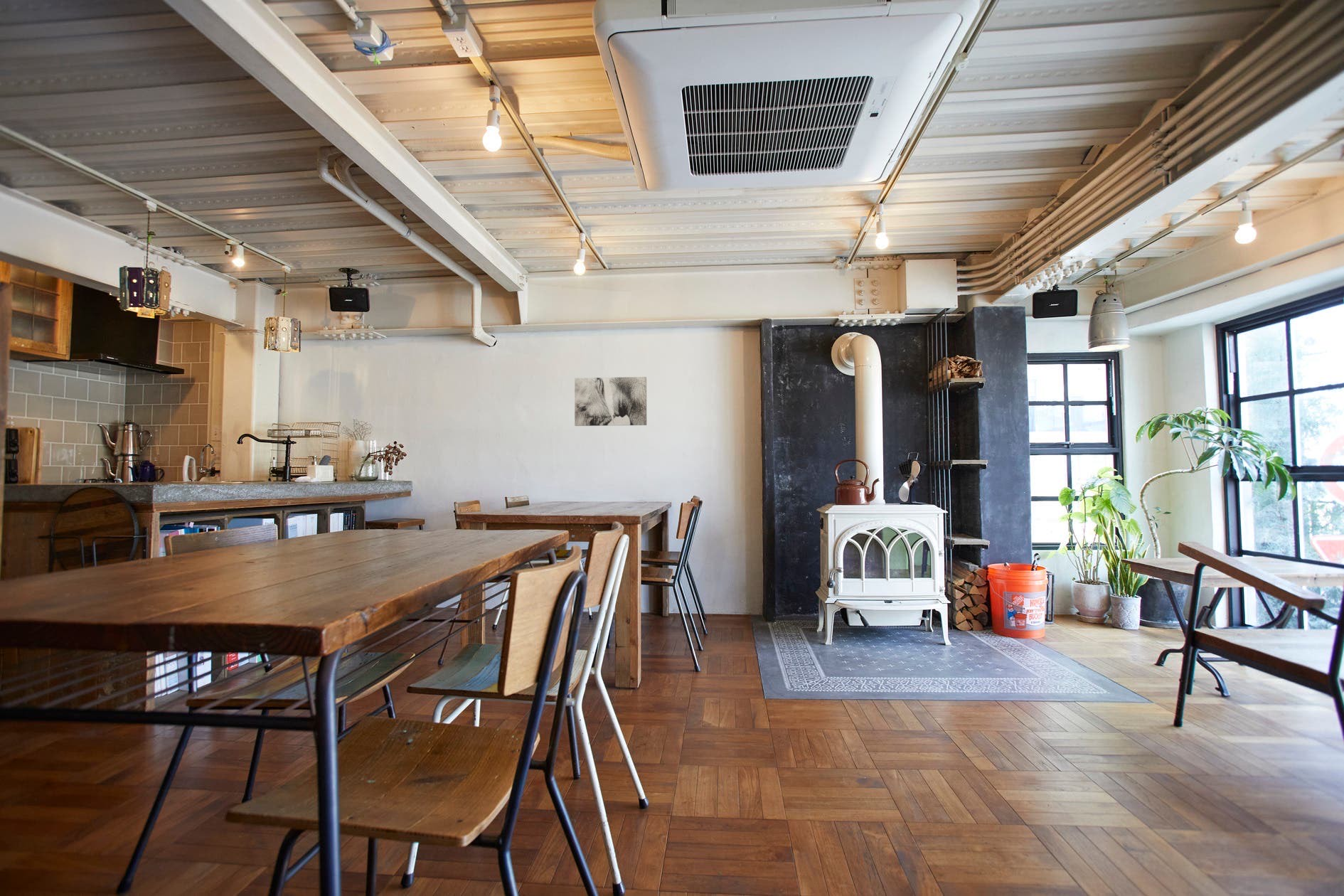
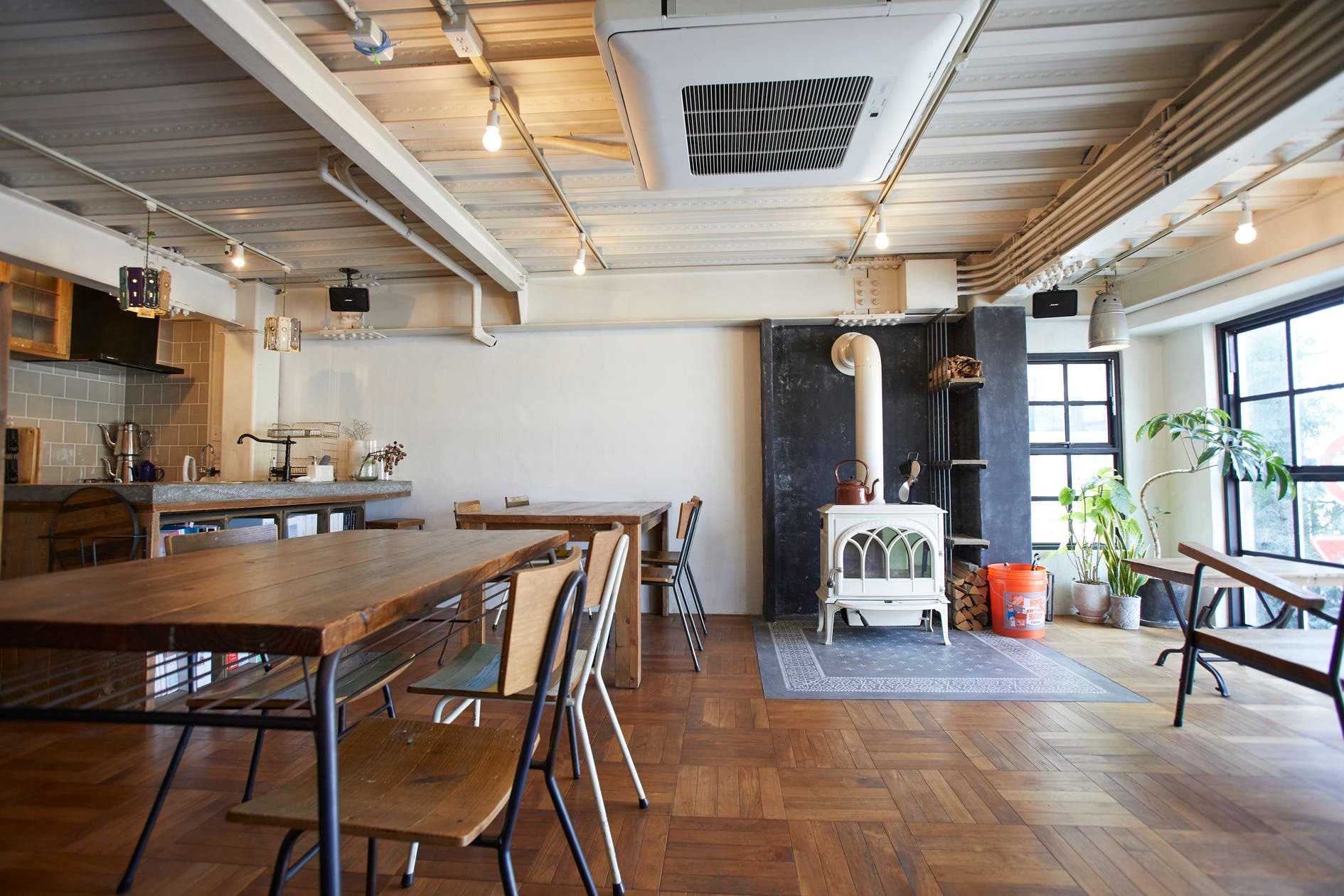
- wall art [574,376,647,427]
